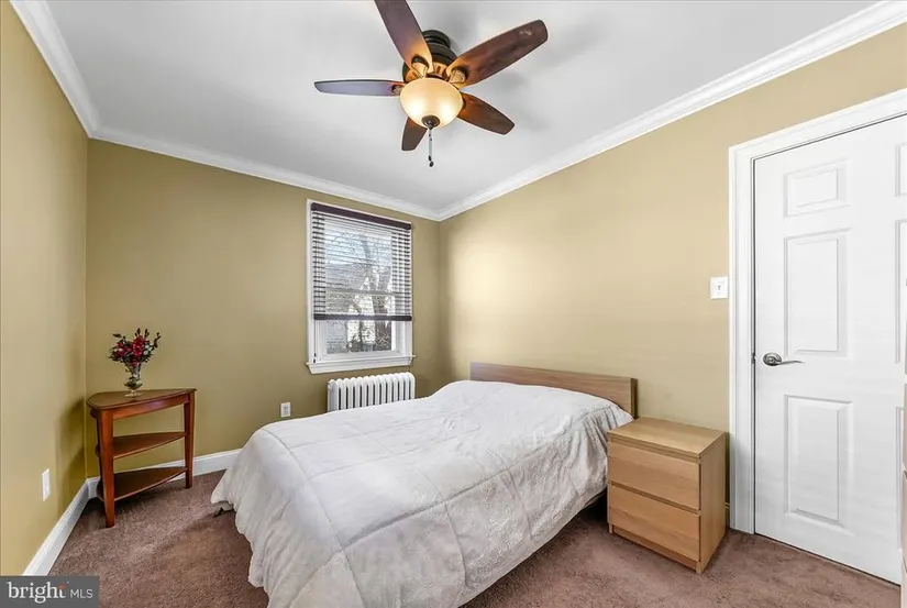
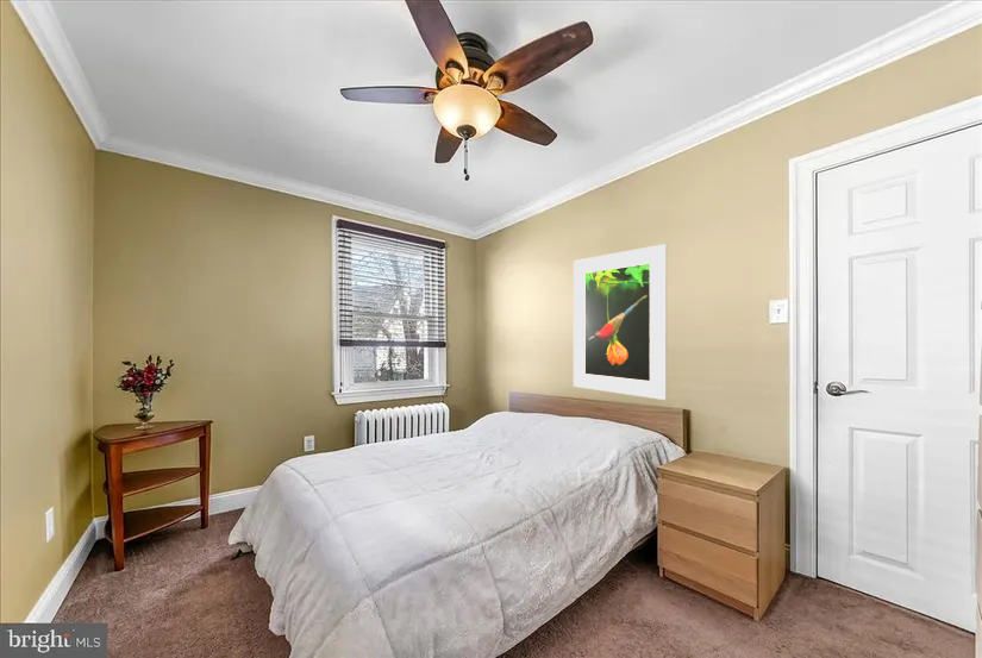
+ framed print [573,243,668,401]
